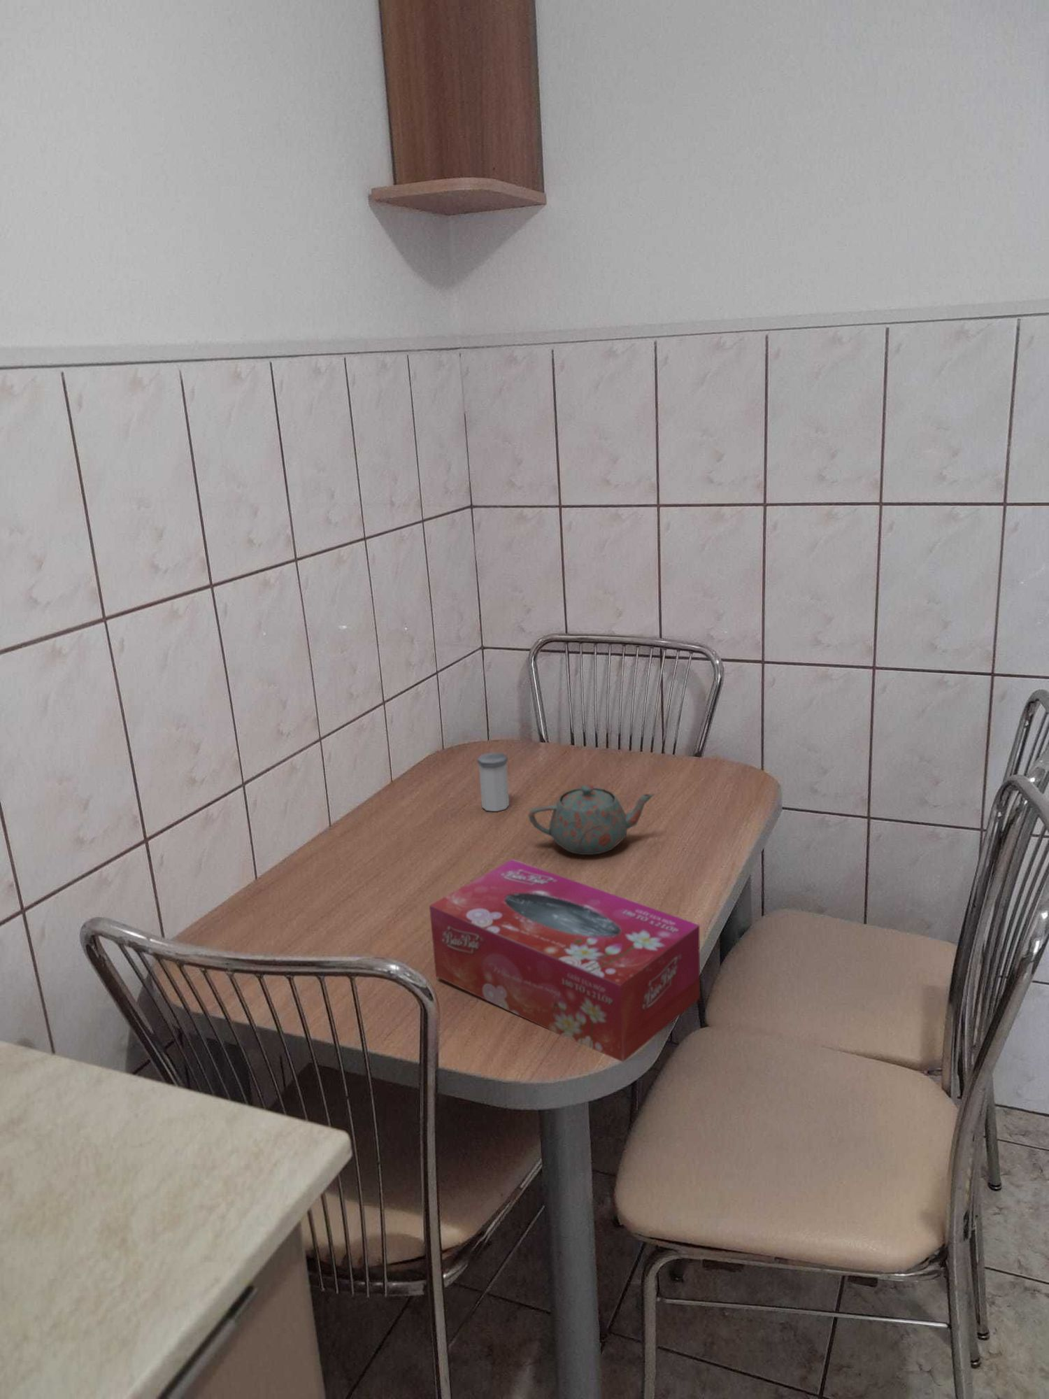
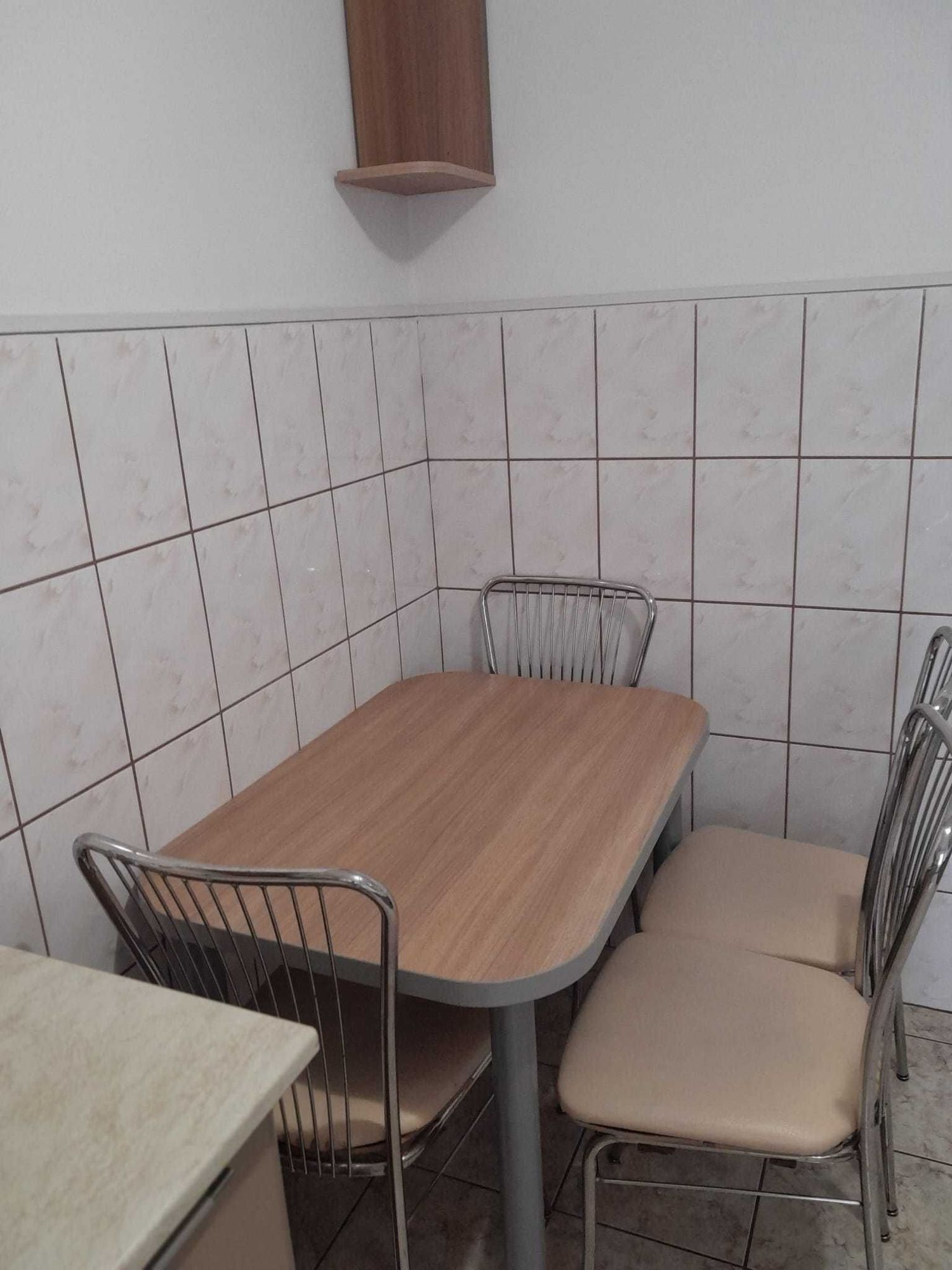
- salt shaker [476,752,510,812]
- tissue box [429,858,701,1063]
- teapot [528,784,656,856]
